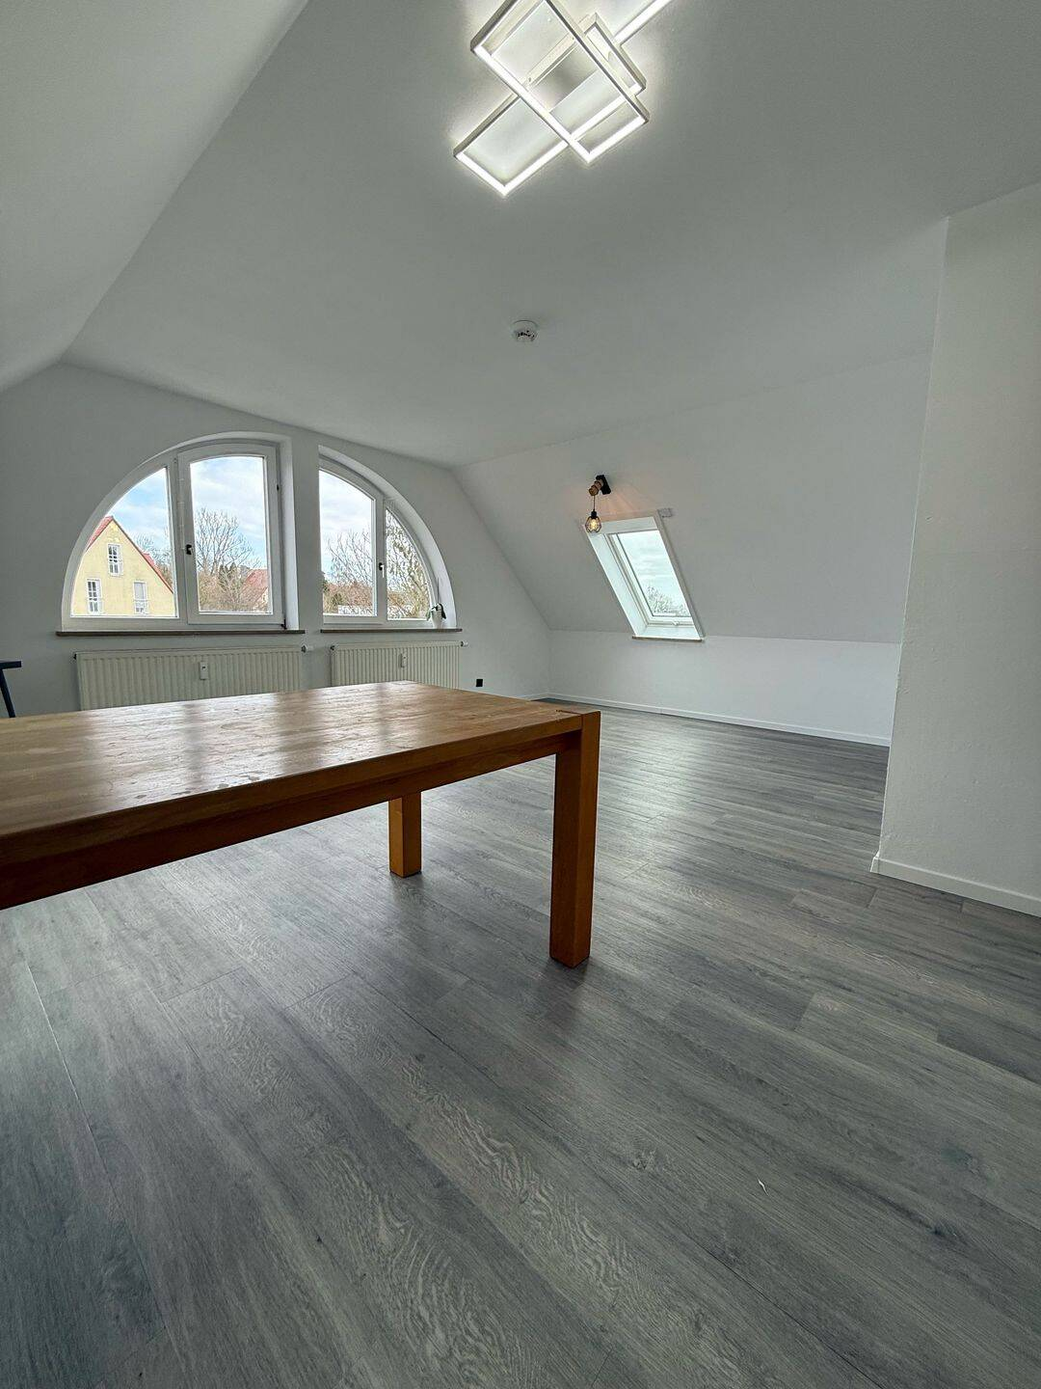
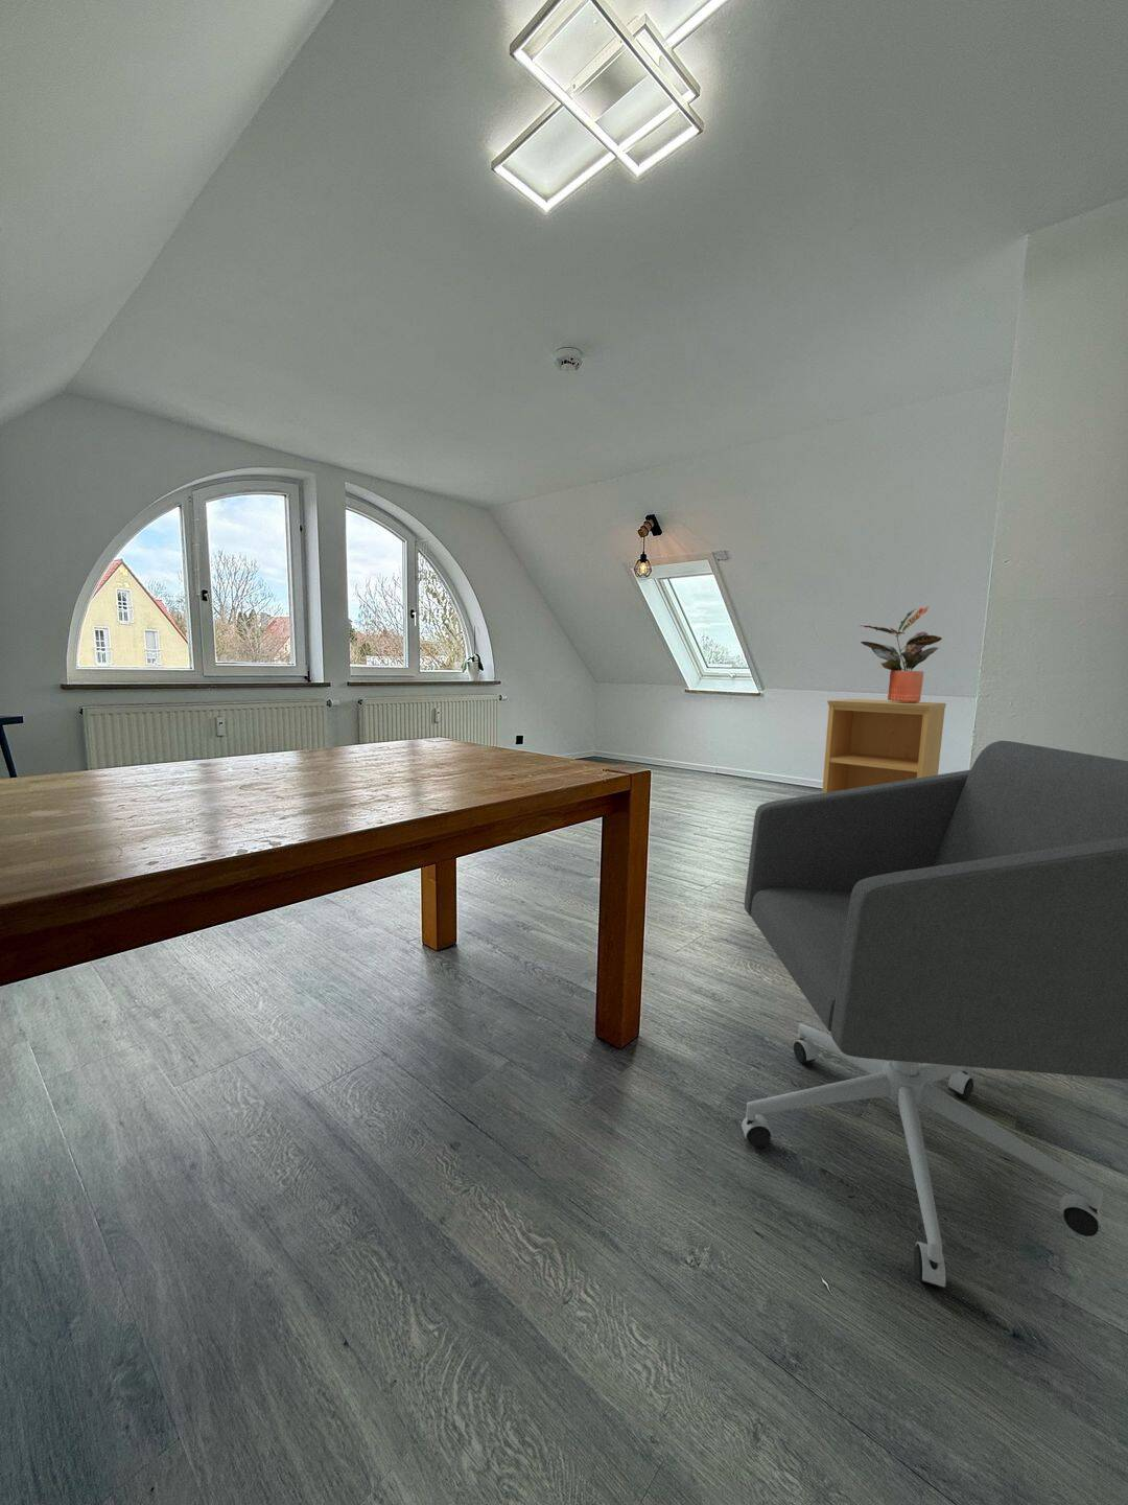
+ office chair [741,739,1128,1288]
+ potted plant [859,606,943,703]
+ bookshelf [821,698,948,793]
